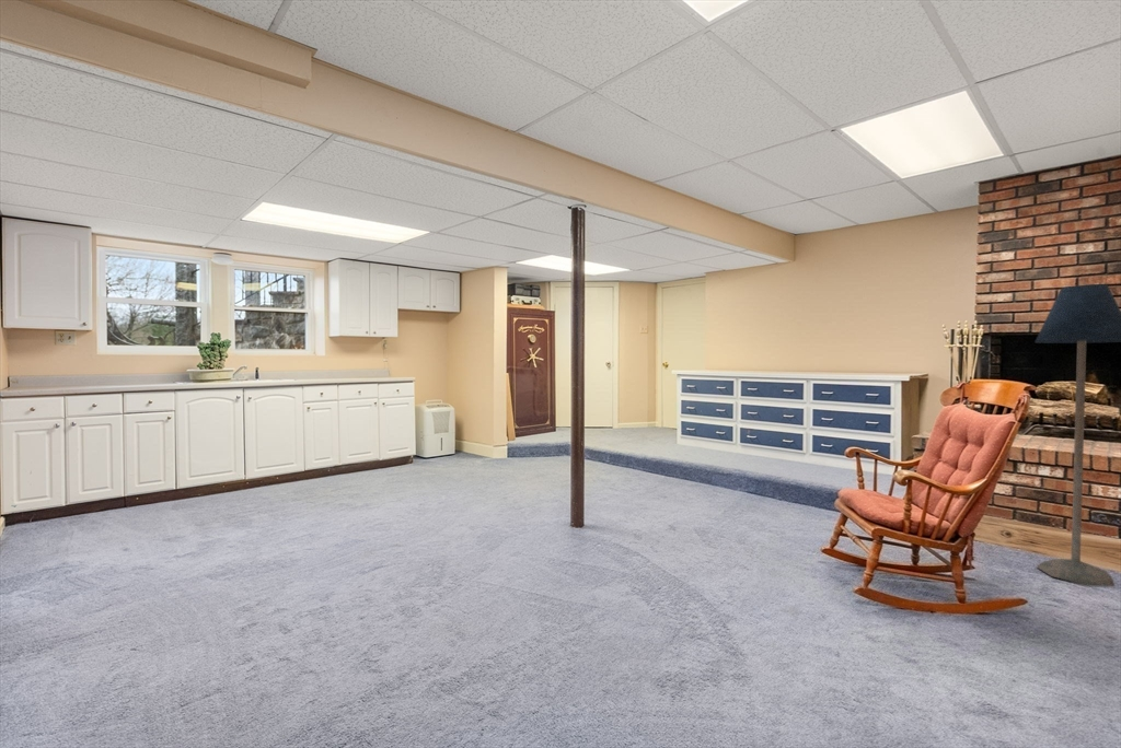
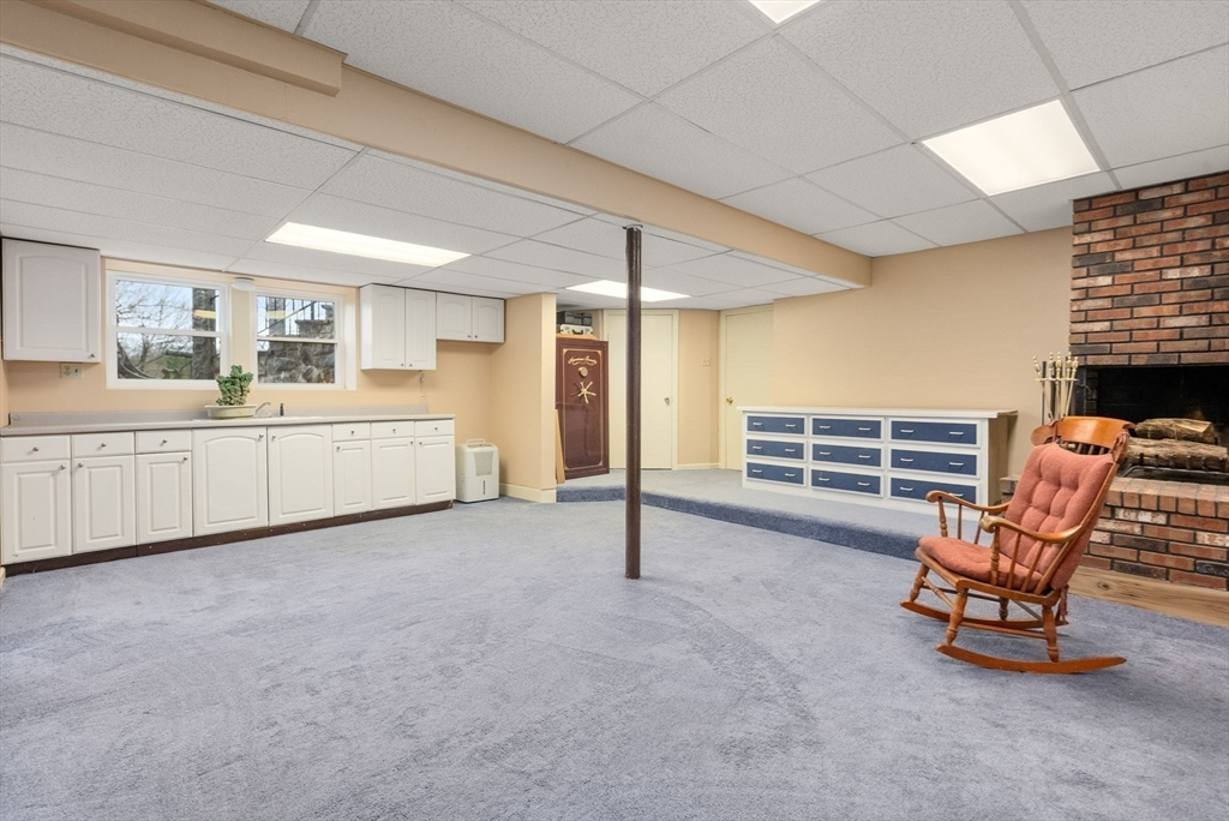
- floor lamp [1033,283,1121,587]
